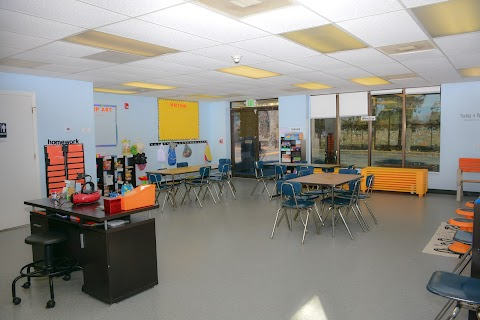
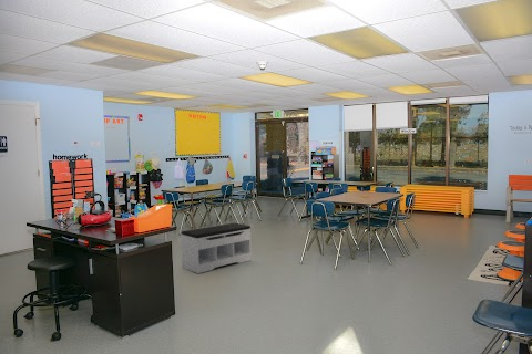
+ bench [180,222,253,274]
